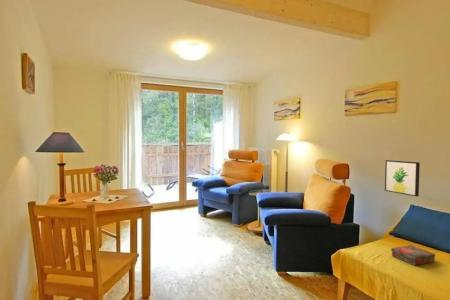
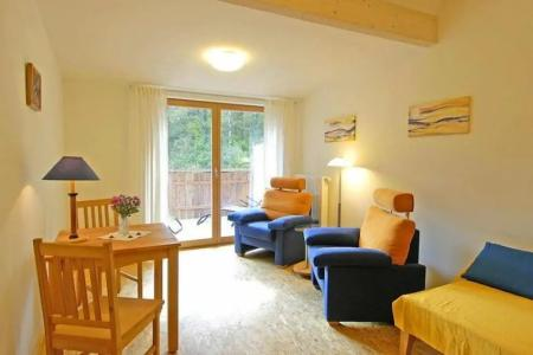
- wall art [384,159,421,197]
- book [390,244,436,266]
